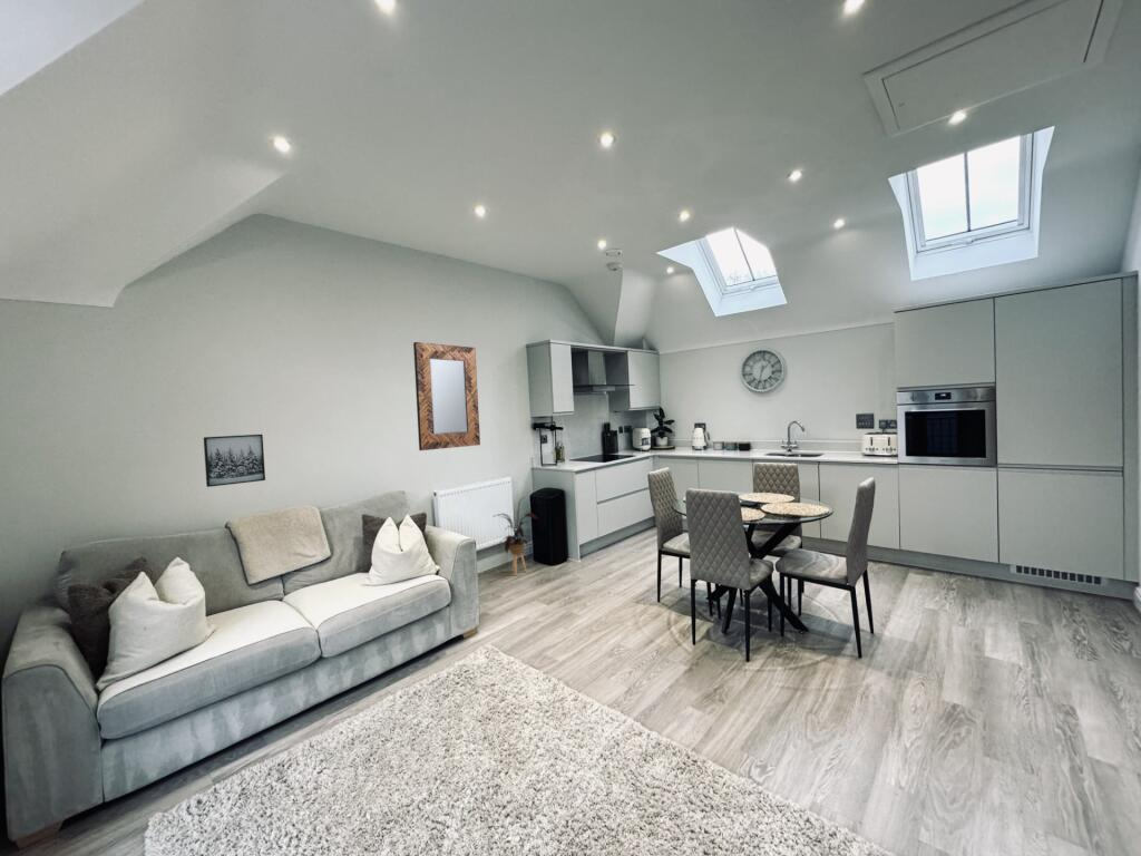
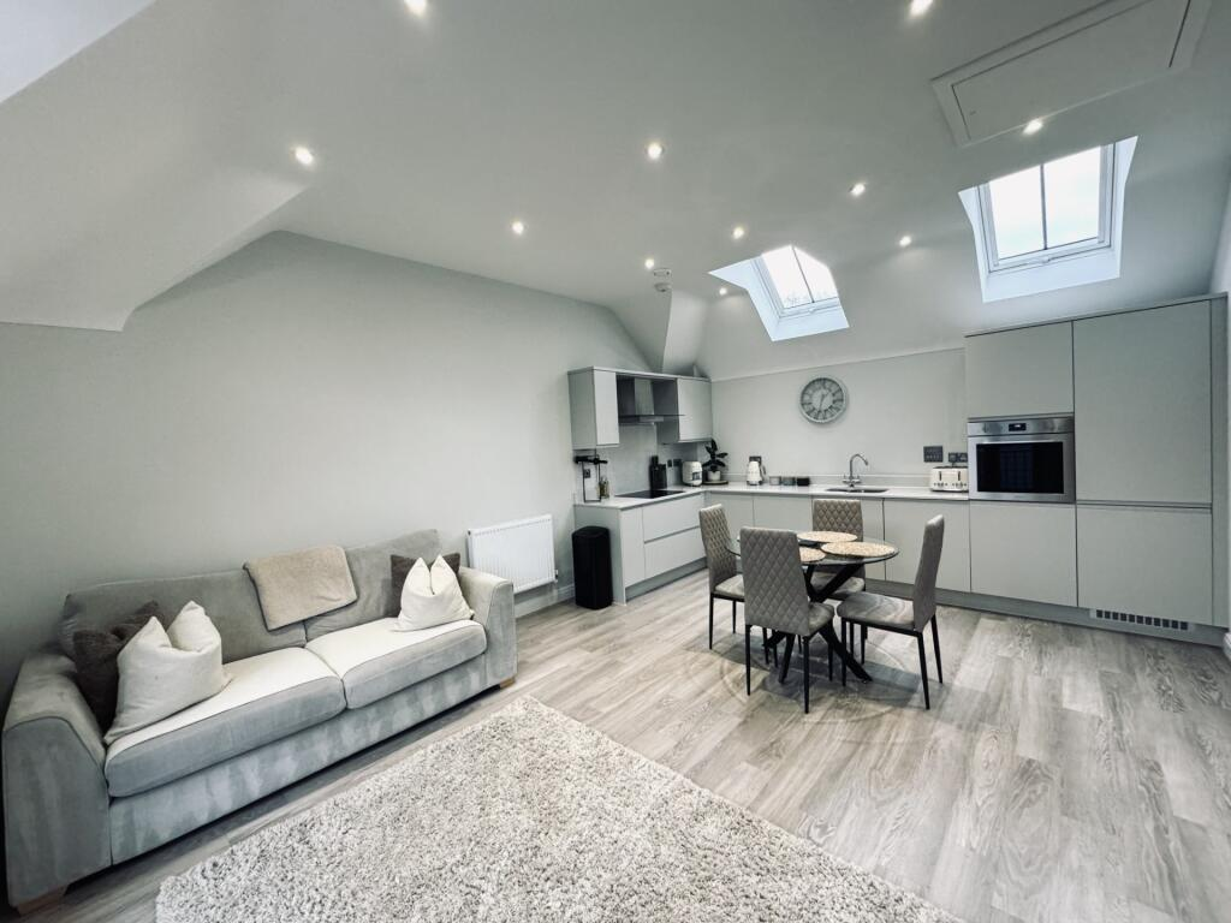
- wall art [203,434,266,488]
- home mirror [412,341,481,451]
- house plant [494,496,539,576]
